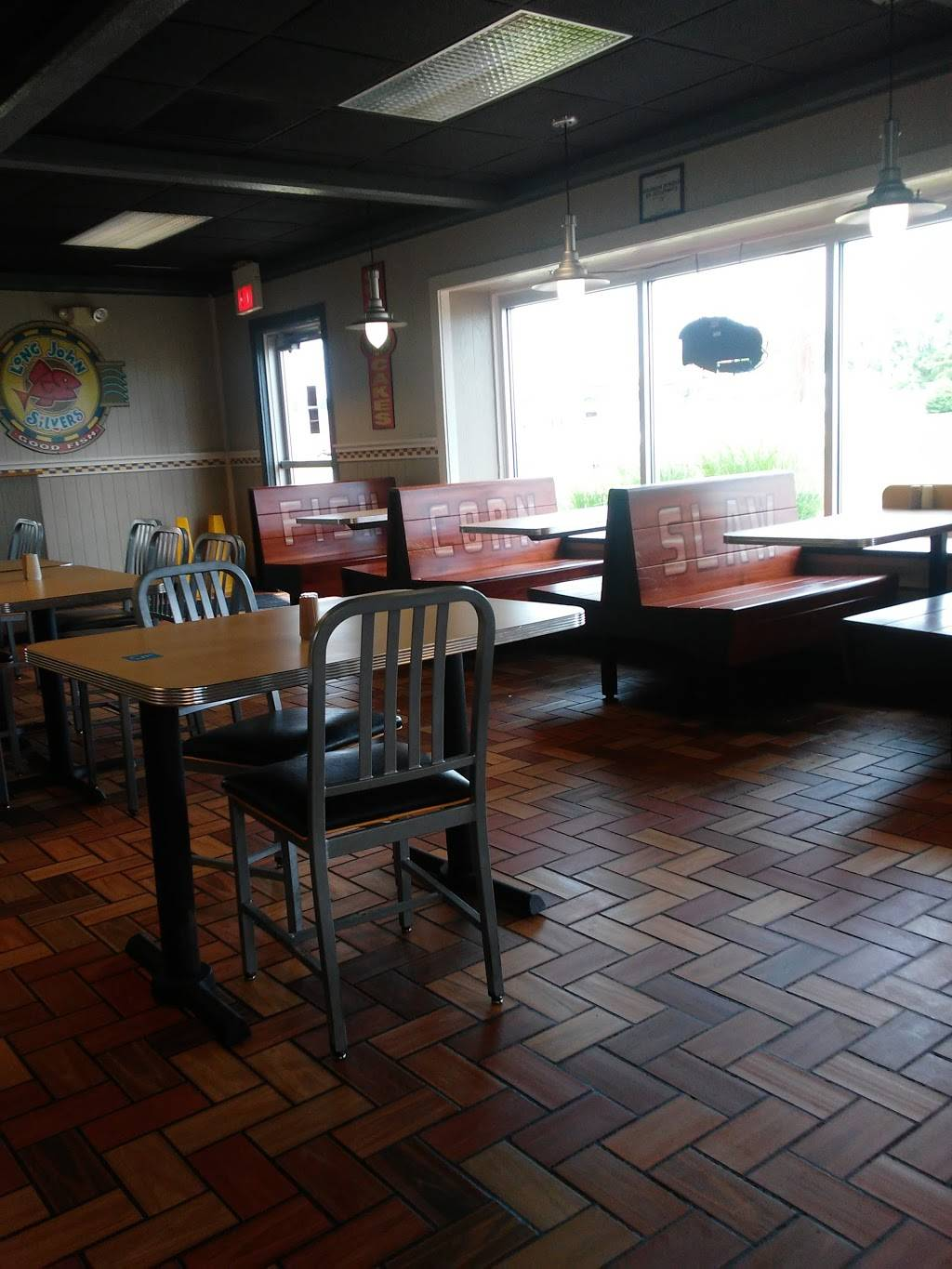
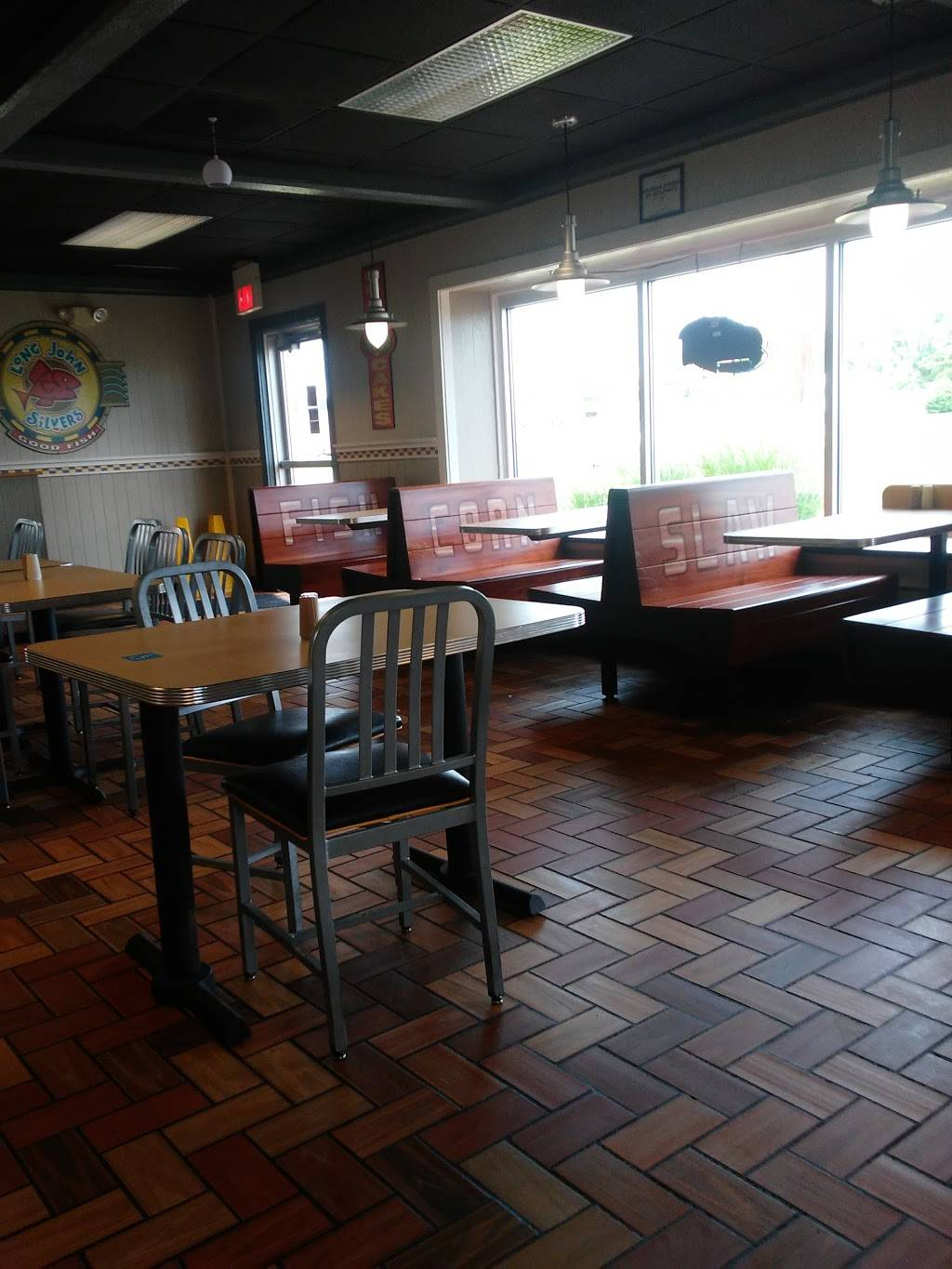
+ pendant light [202,116,232,189]
